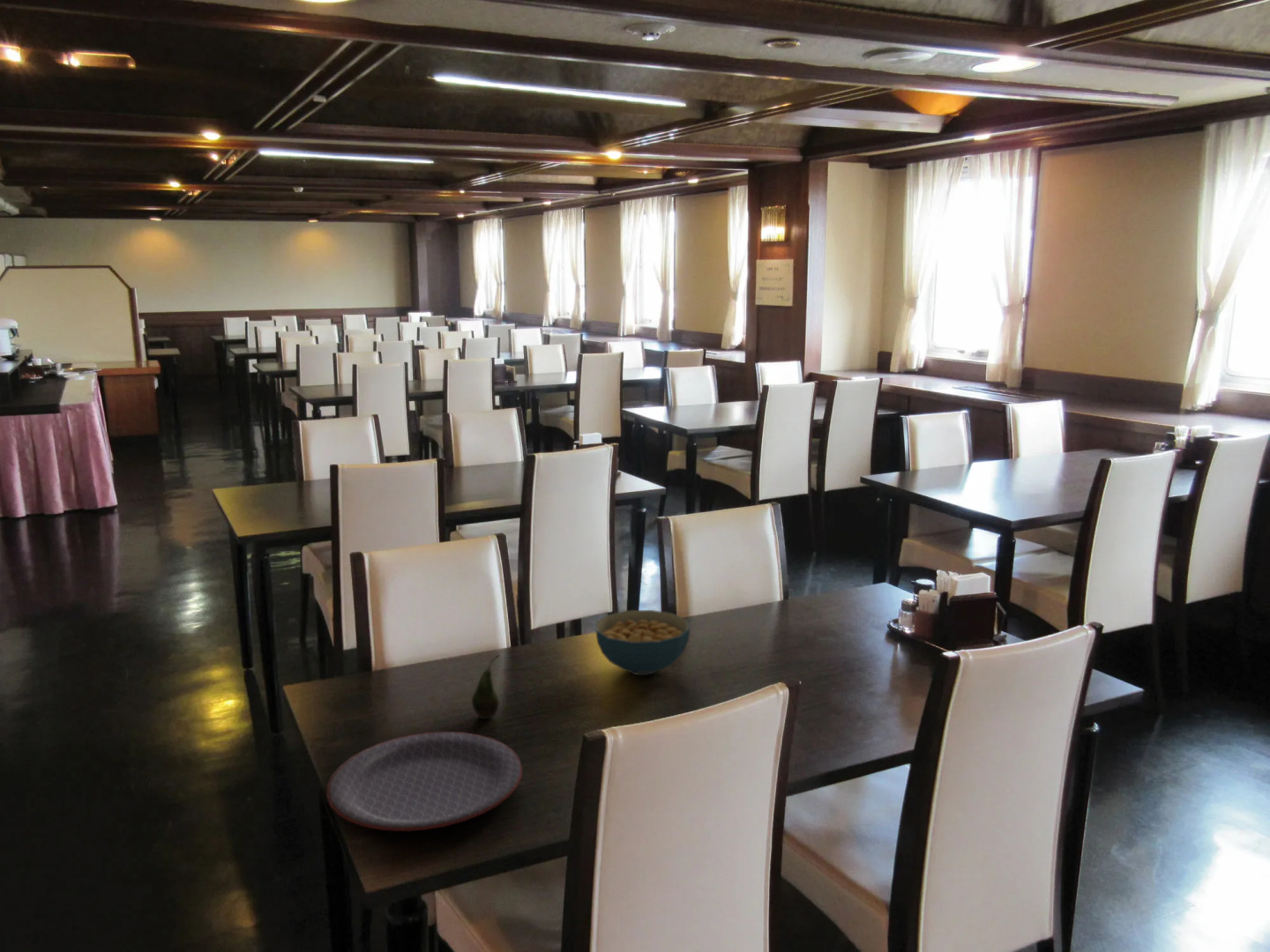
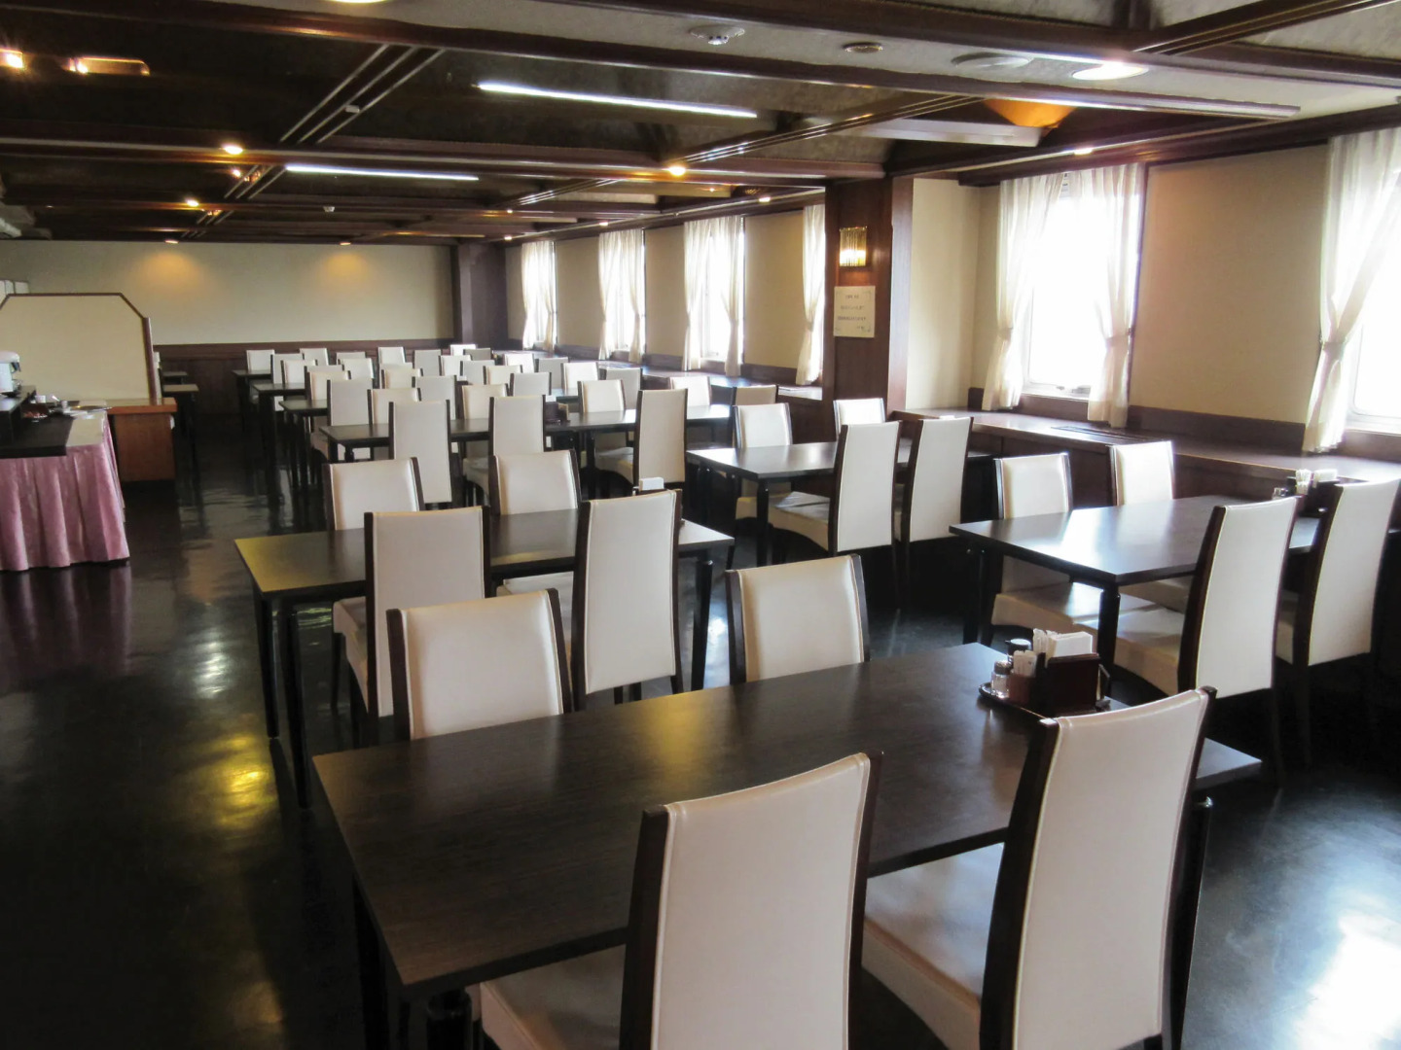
- cereal bowl [594,609,691,676]
- fruit [471,653,501,720]
- plate [325,731,523,832]
